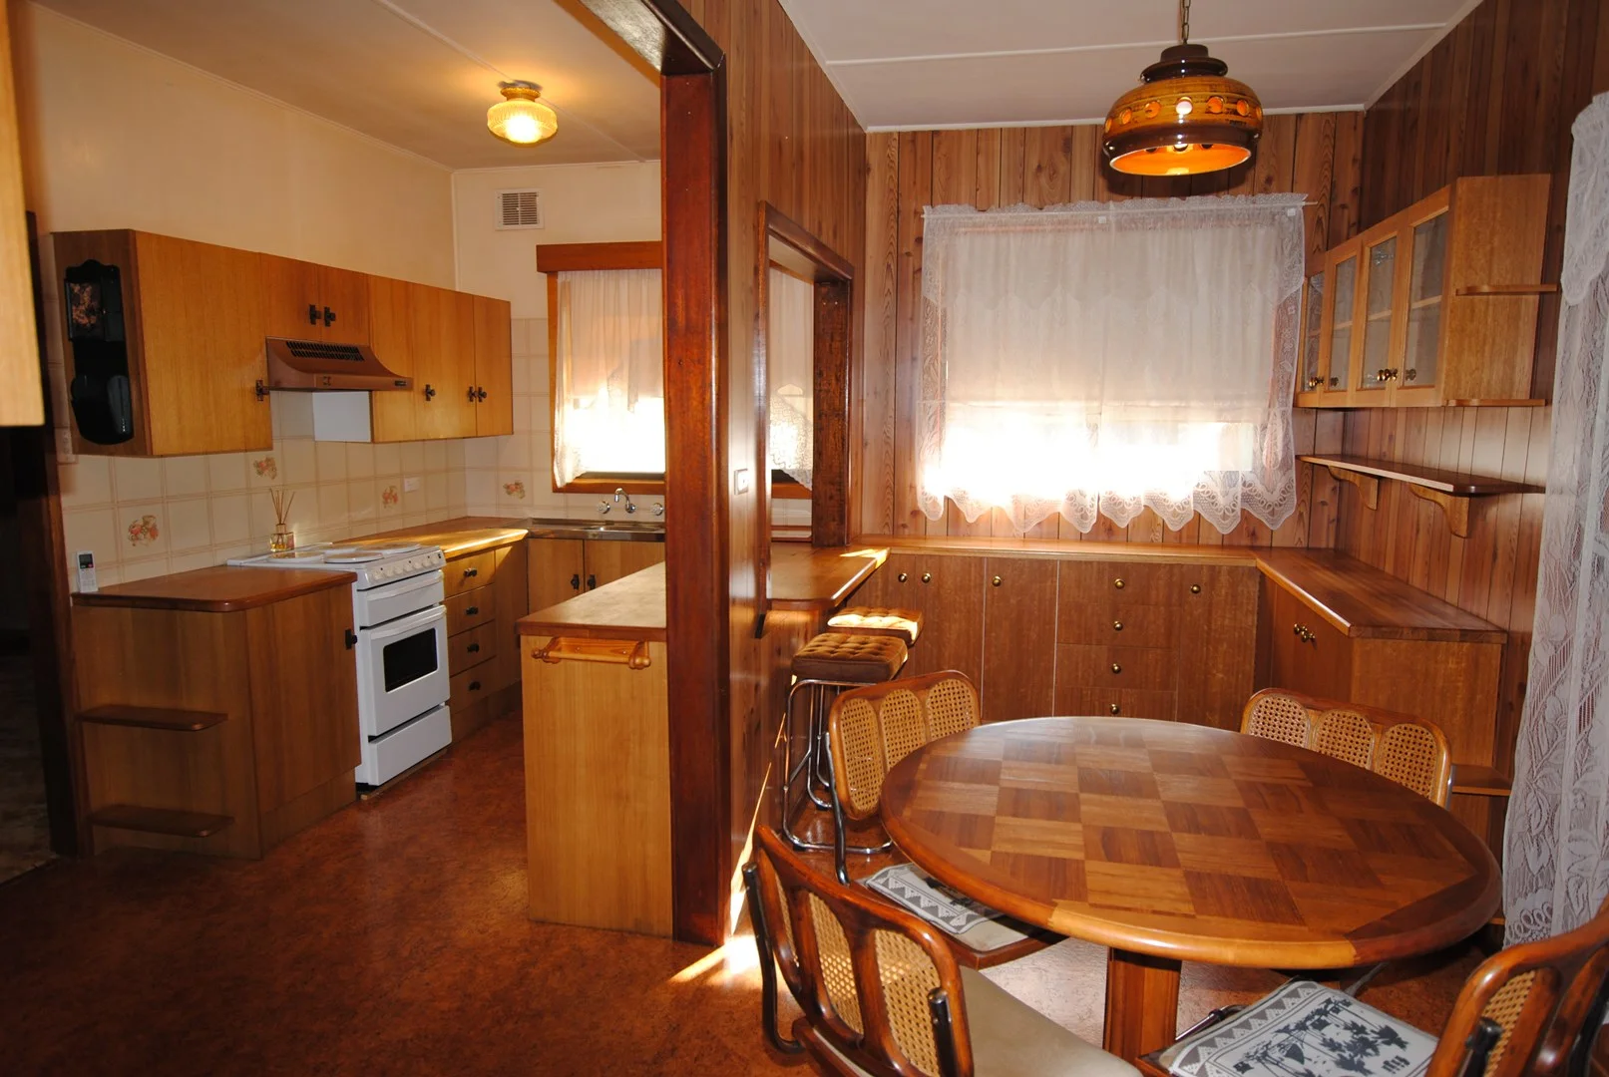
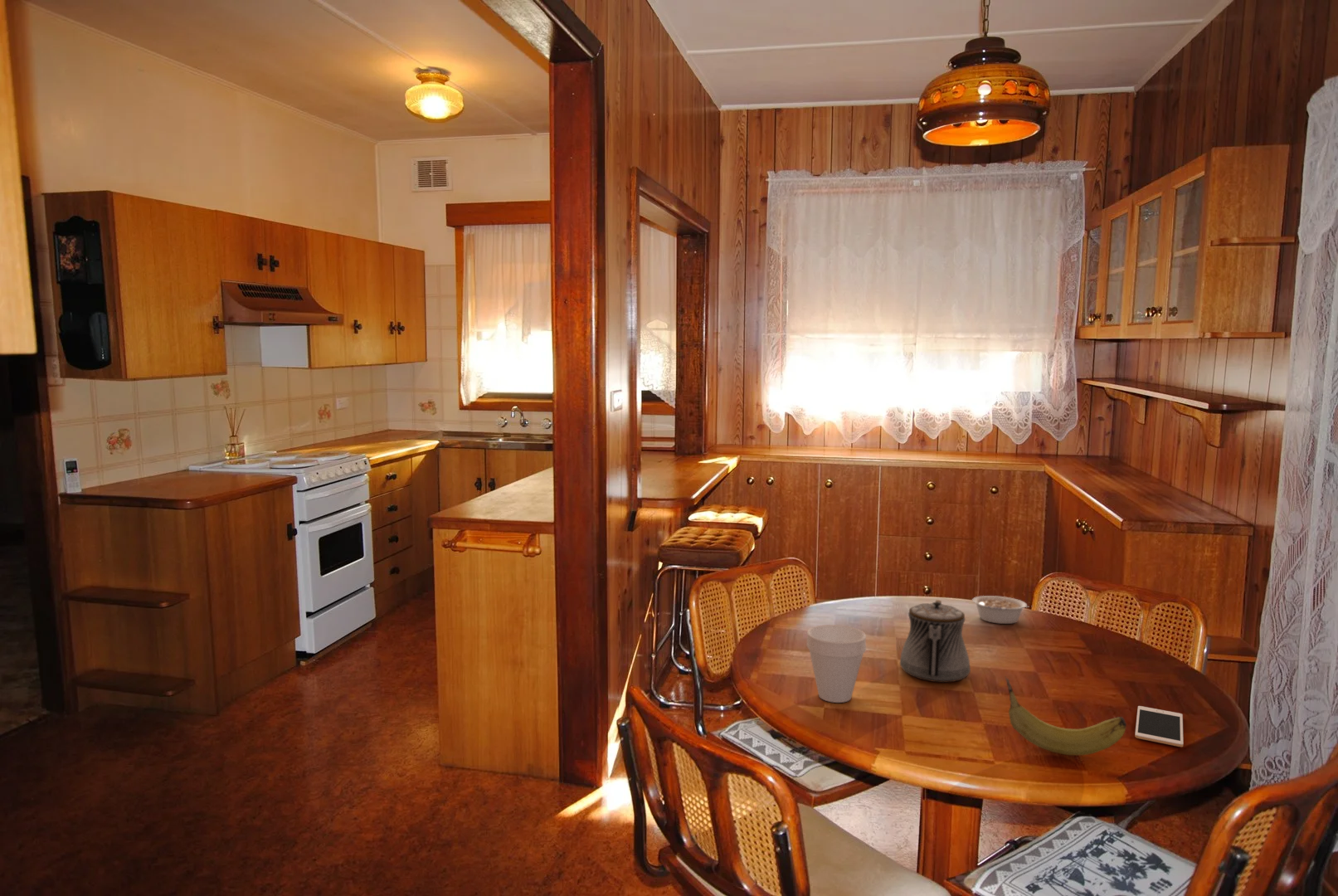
+ teapot [899,599,971,683]
+ cup [805,624,867,704]
+ cell phone [1134,705,1185,747]
+ legume [971,595,1035,625]
+ fruit [1005,676,1127,756]
